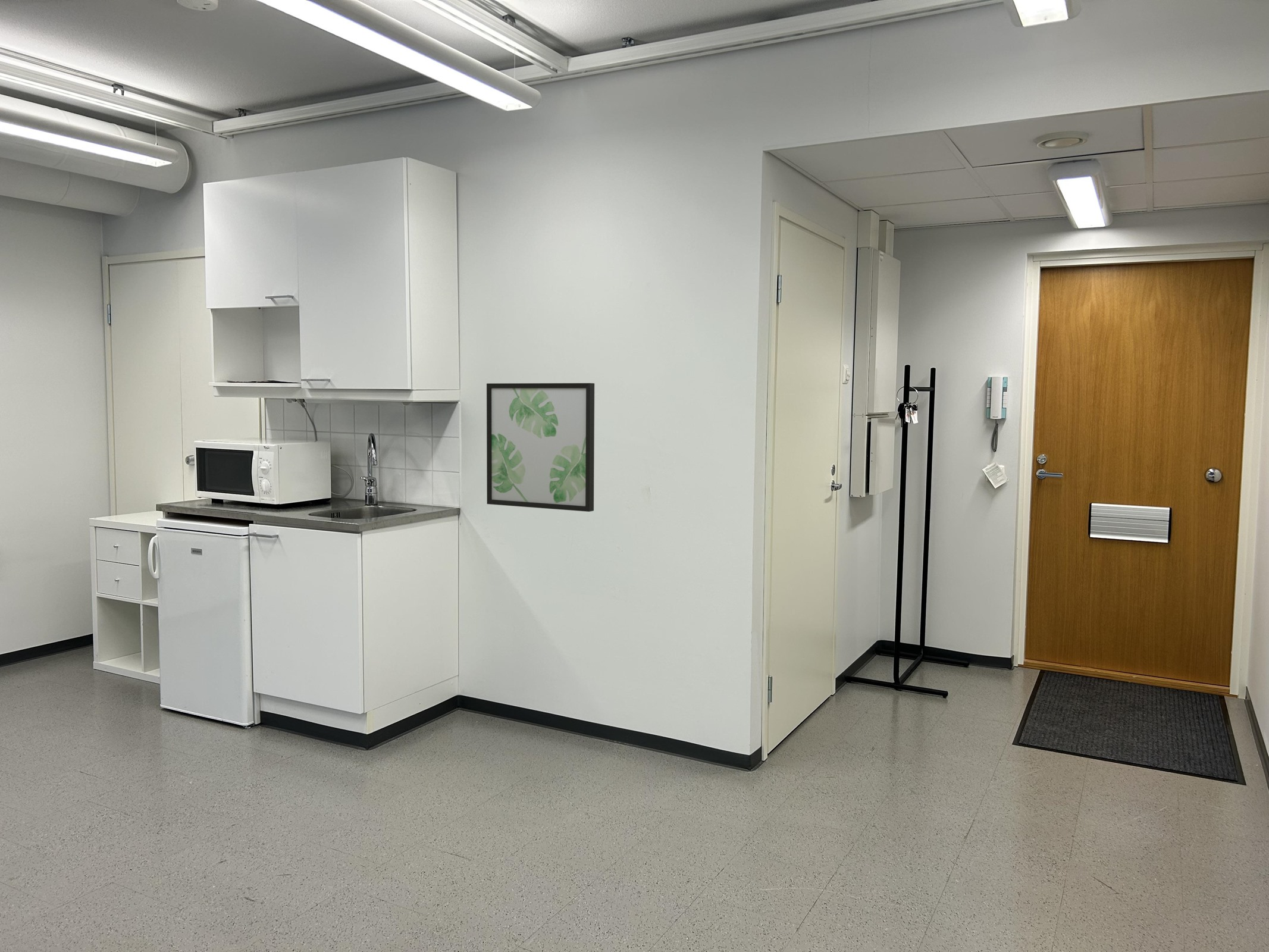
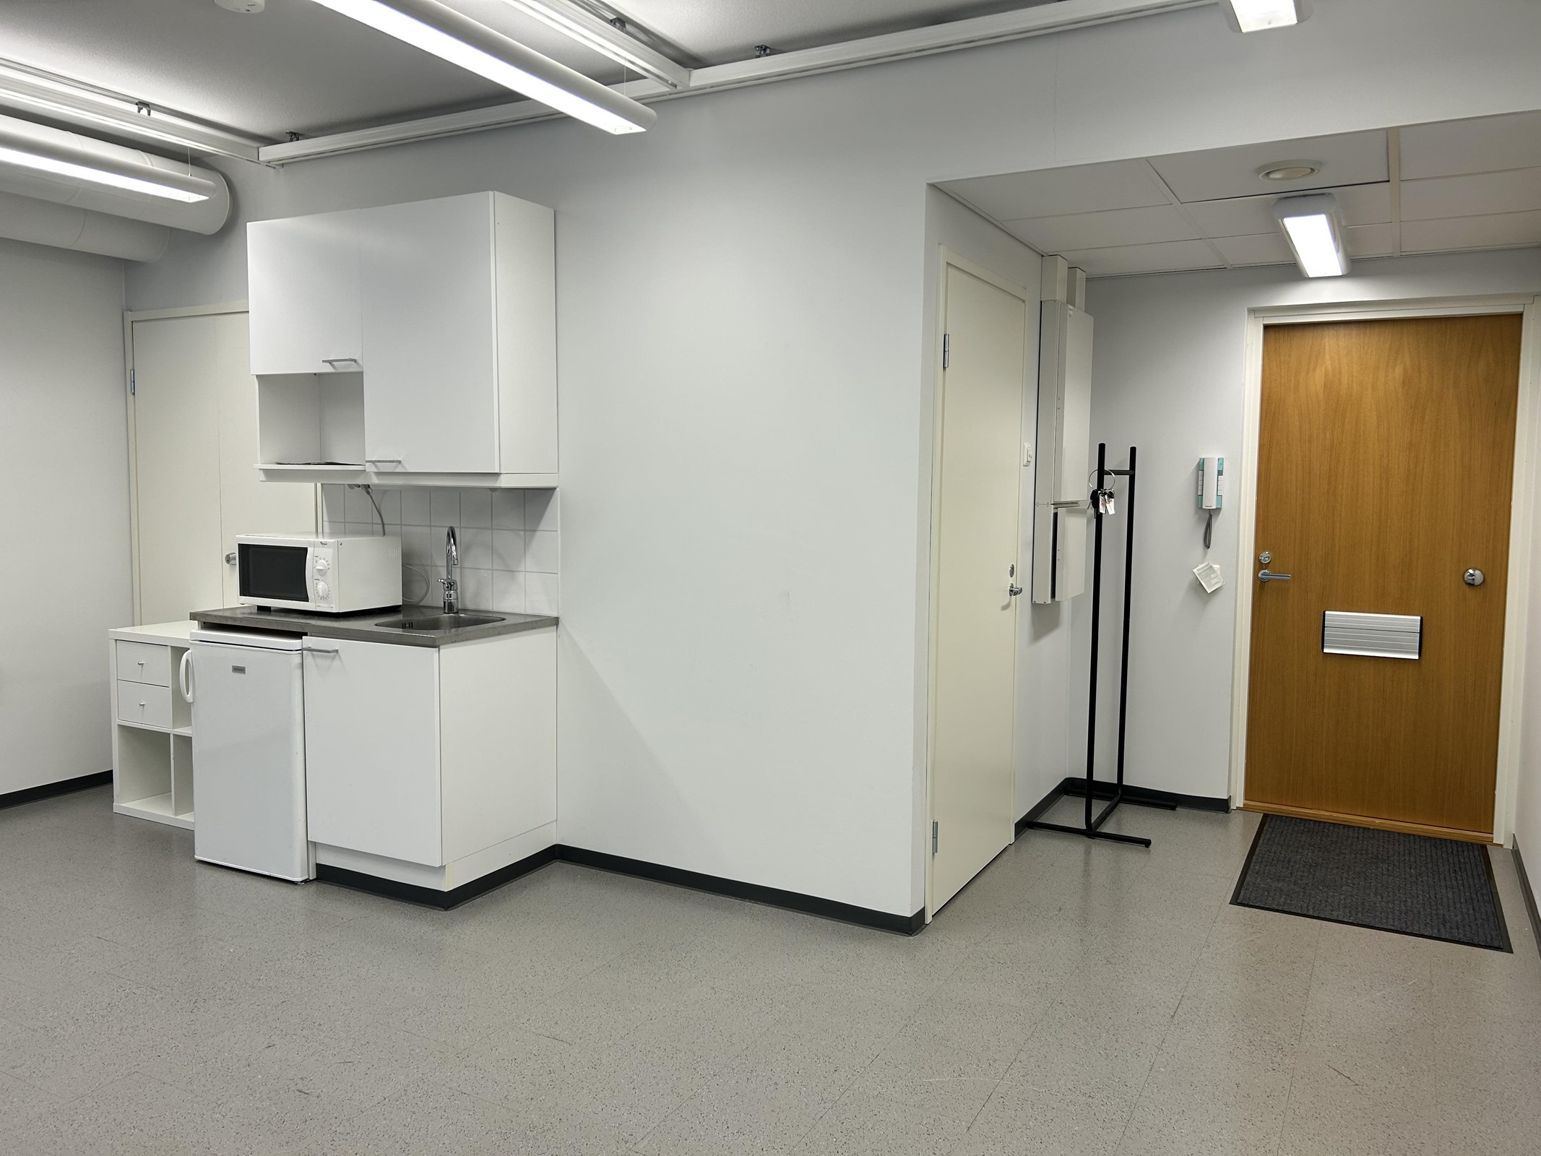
- wall art [486,383,595,512]
